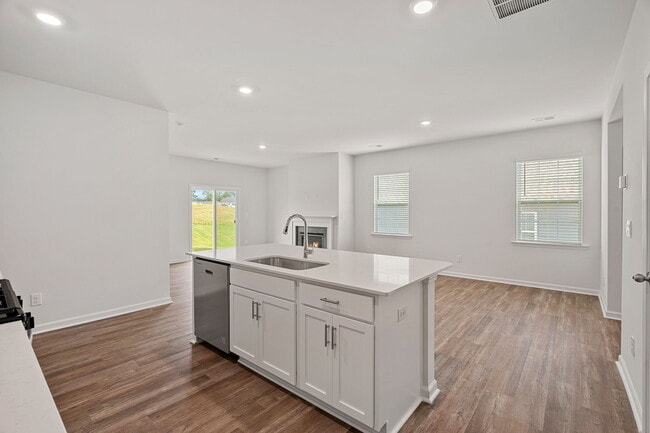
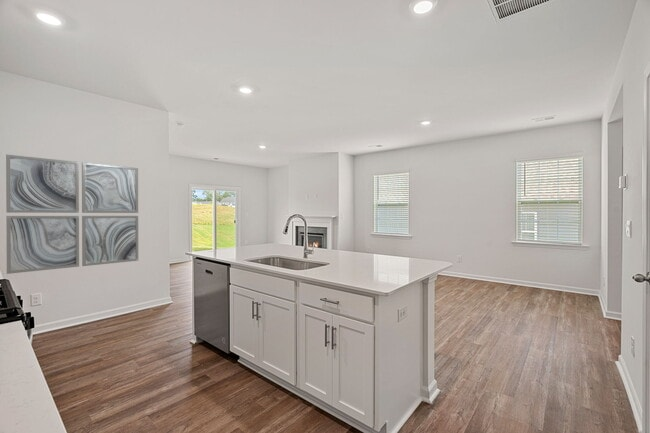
+ wall art [5,153,139,275]
